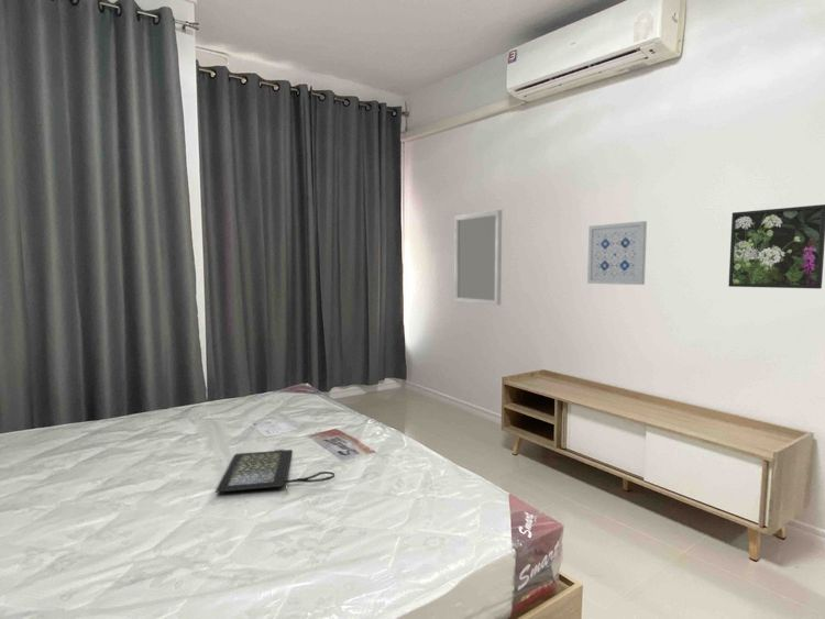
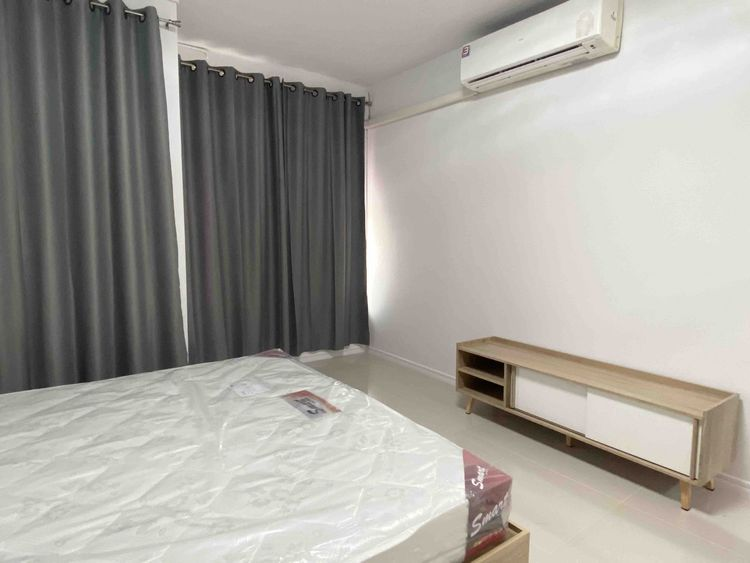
- wall art [586,220,648,286]
- home mirror [453,209,503,307]
- clutch bag [215,447,336,494]
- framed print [727,203,825,289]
